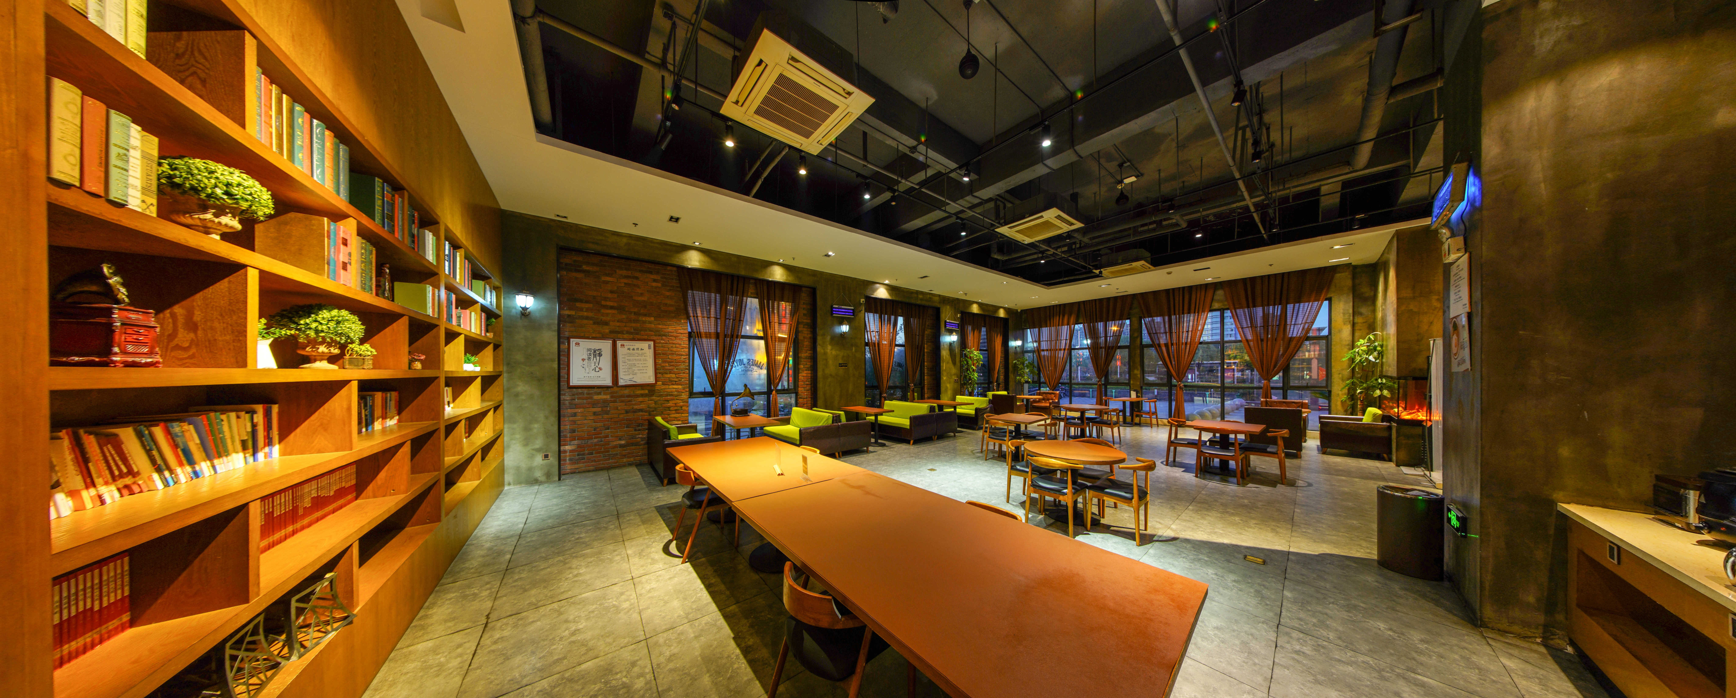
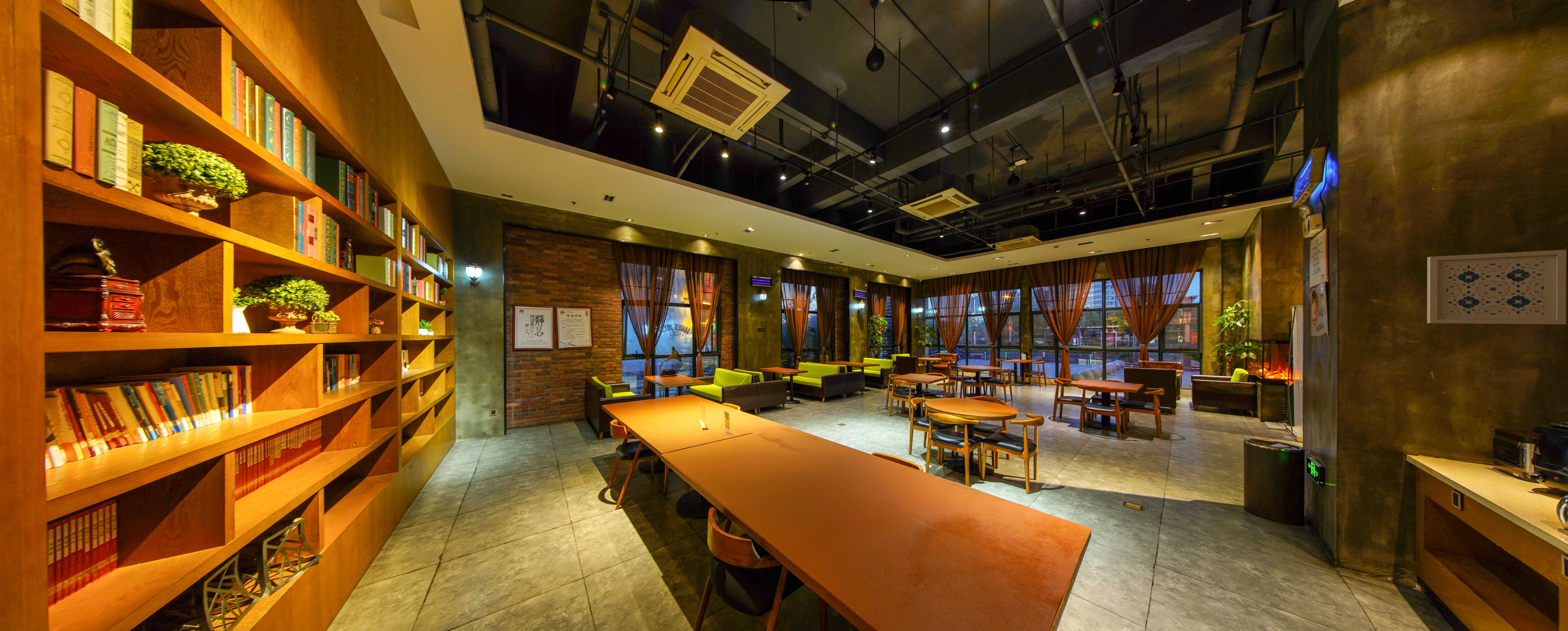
+ wall art [1427,249,1566,325]
